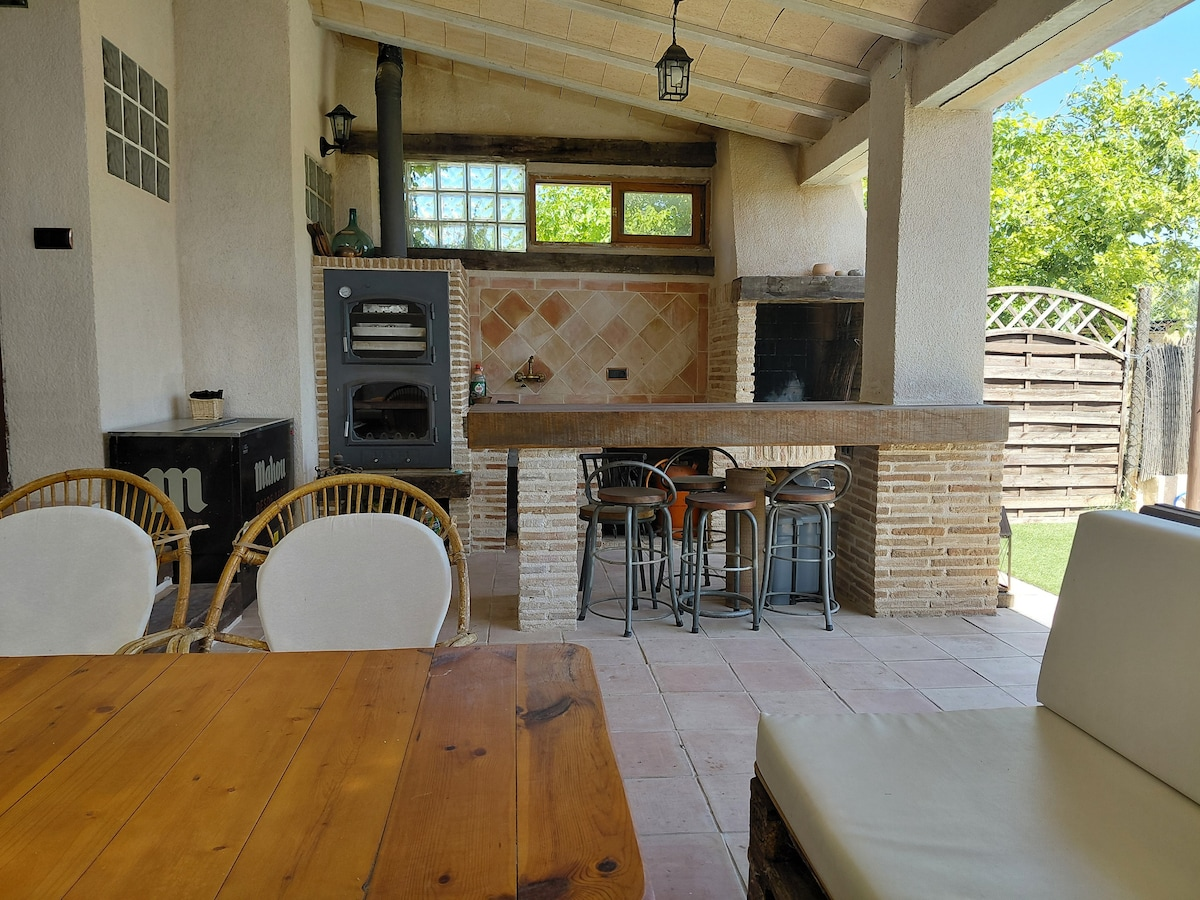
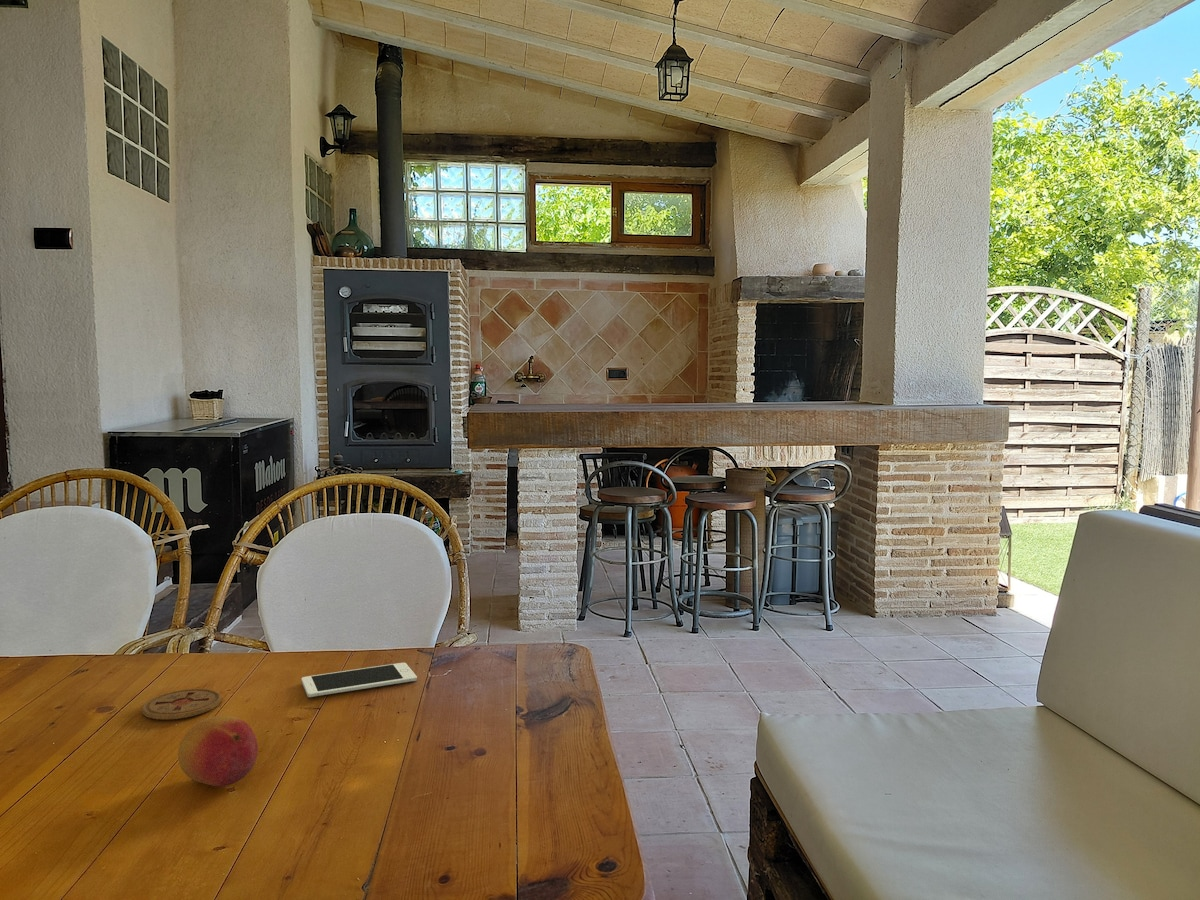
+ fruit [177,715,259,787]
+ cell phone [301,662,418,698]
+ coaster [141,688,222,721]
